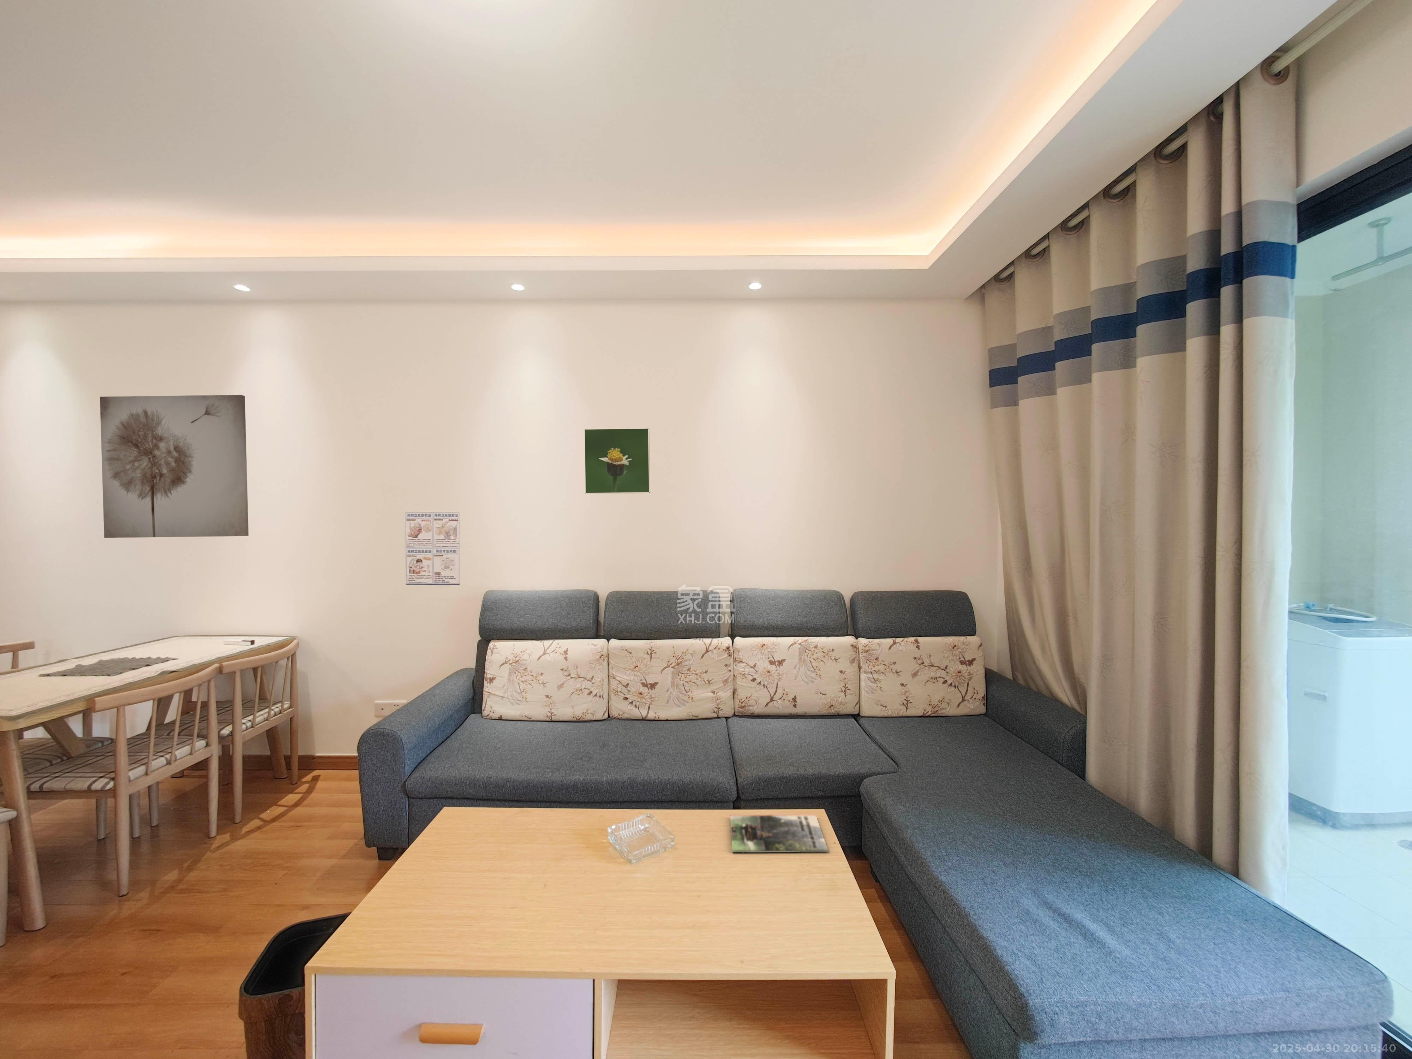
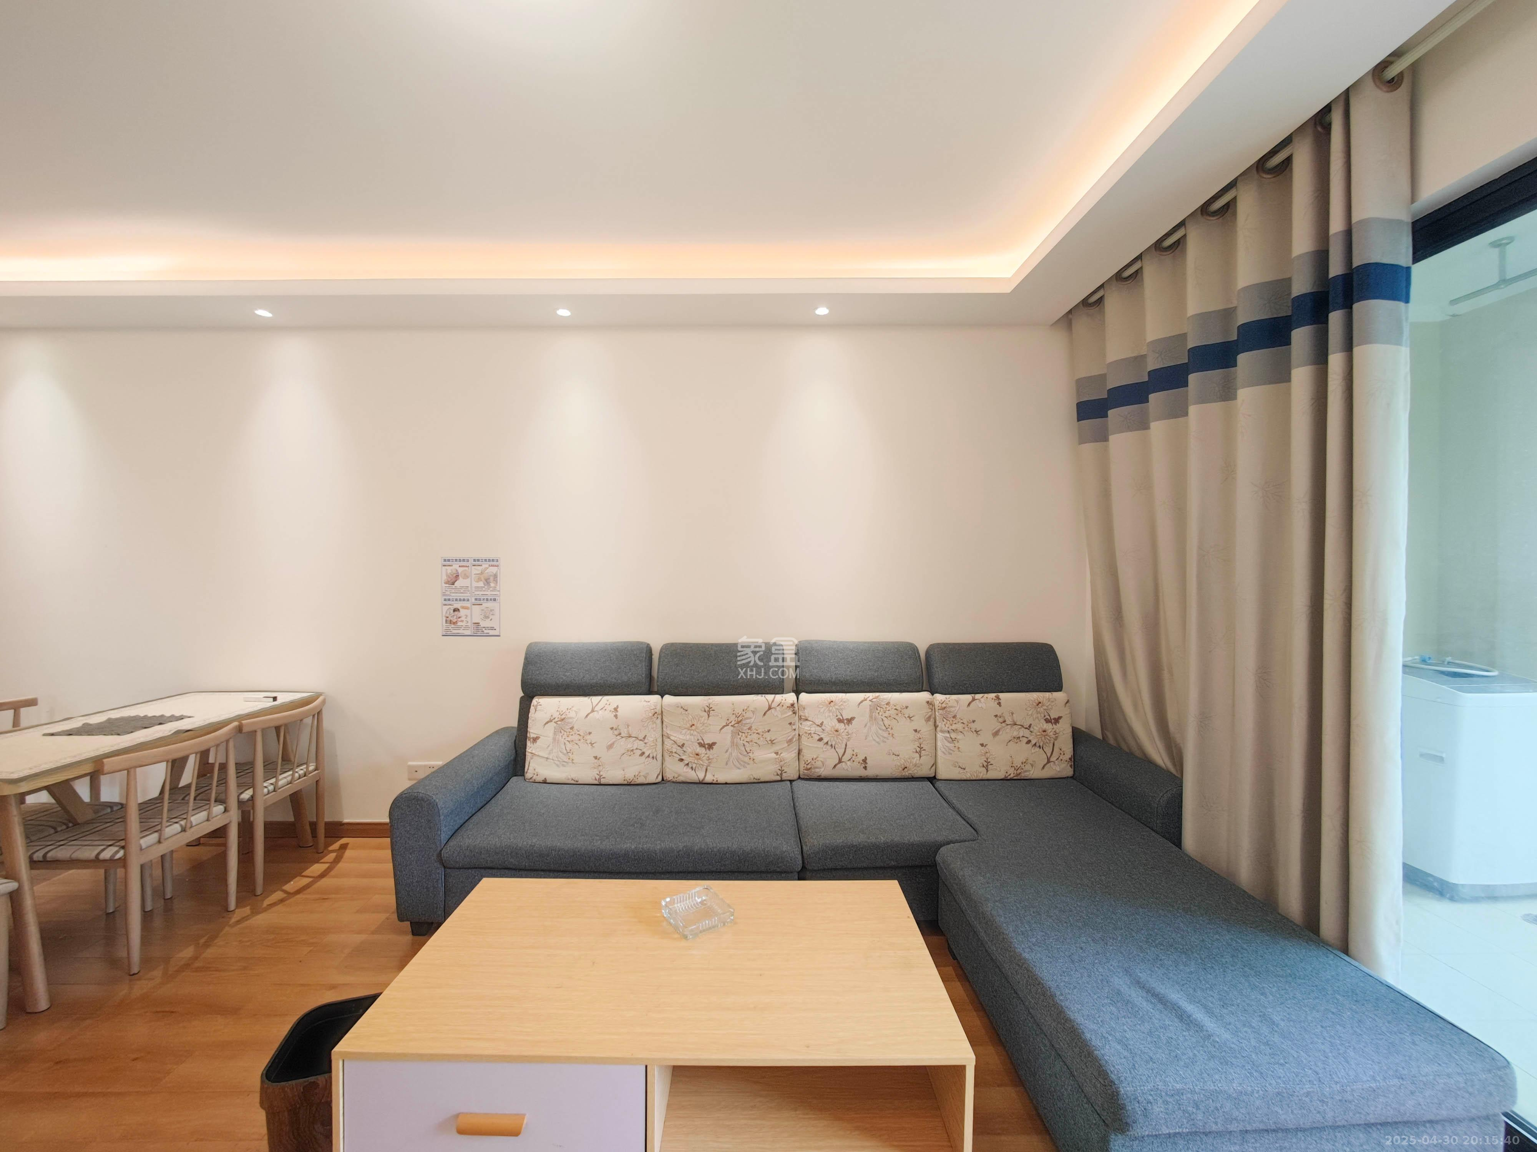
- wall art [100,394,249,538]
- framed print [584,427,650,494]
- magazine [730,814,828,853]
